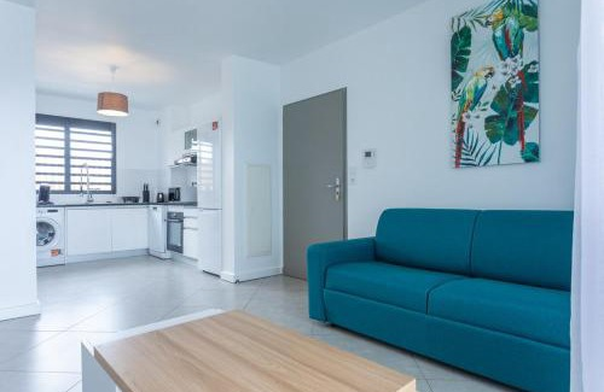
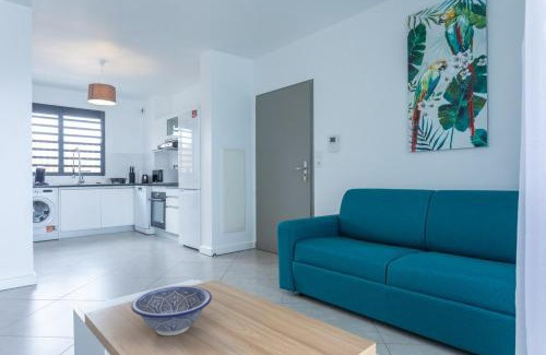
+ decorative bowl [130,285,213,336]
